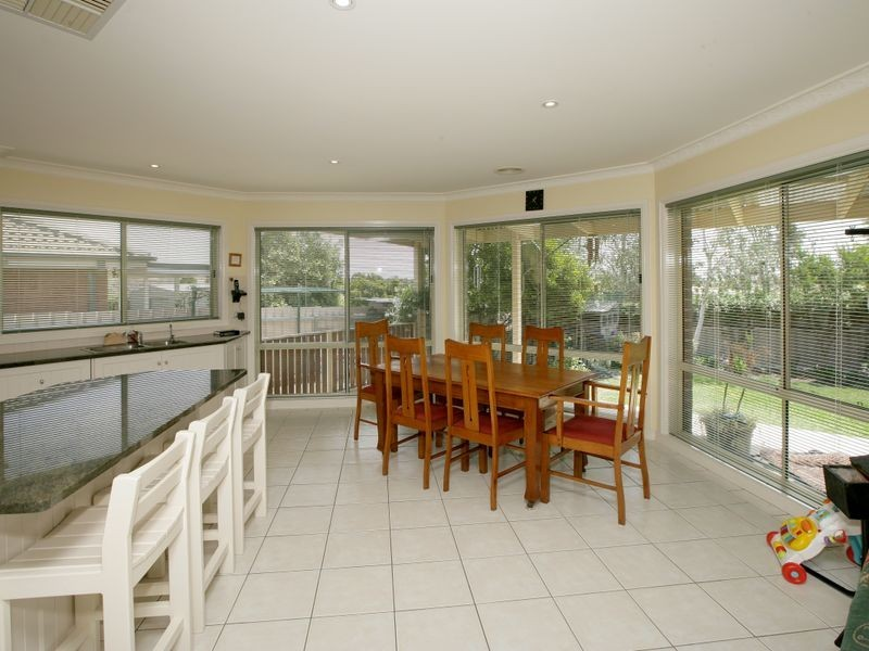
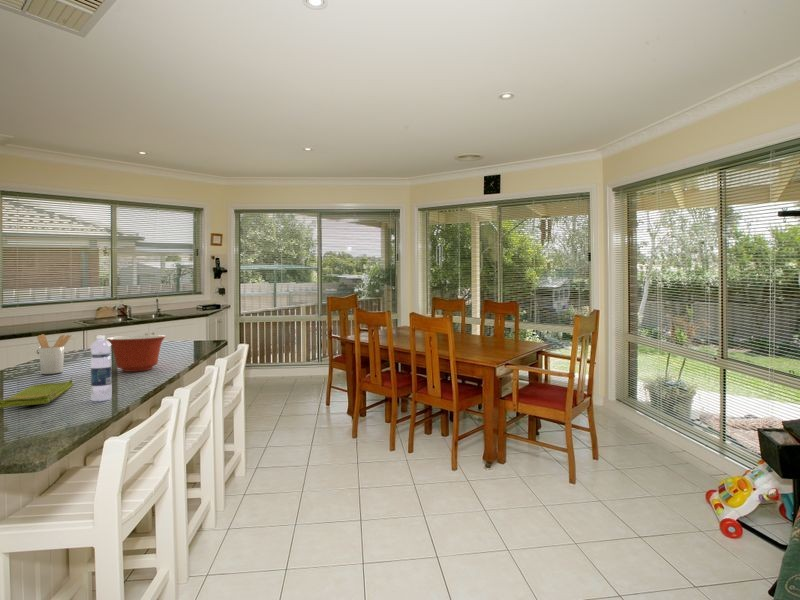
+ mixing bowl [106,334,167,373]
+ dish towel [0,379,74,409]
+ utensil holder [36,333,73,375]
+ water bottle [90,334,113,402]
